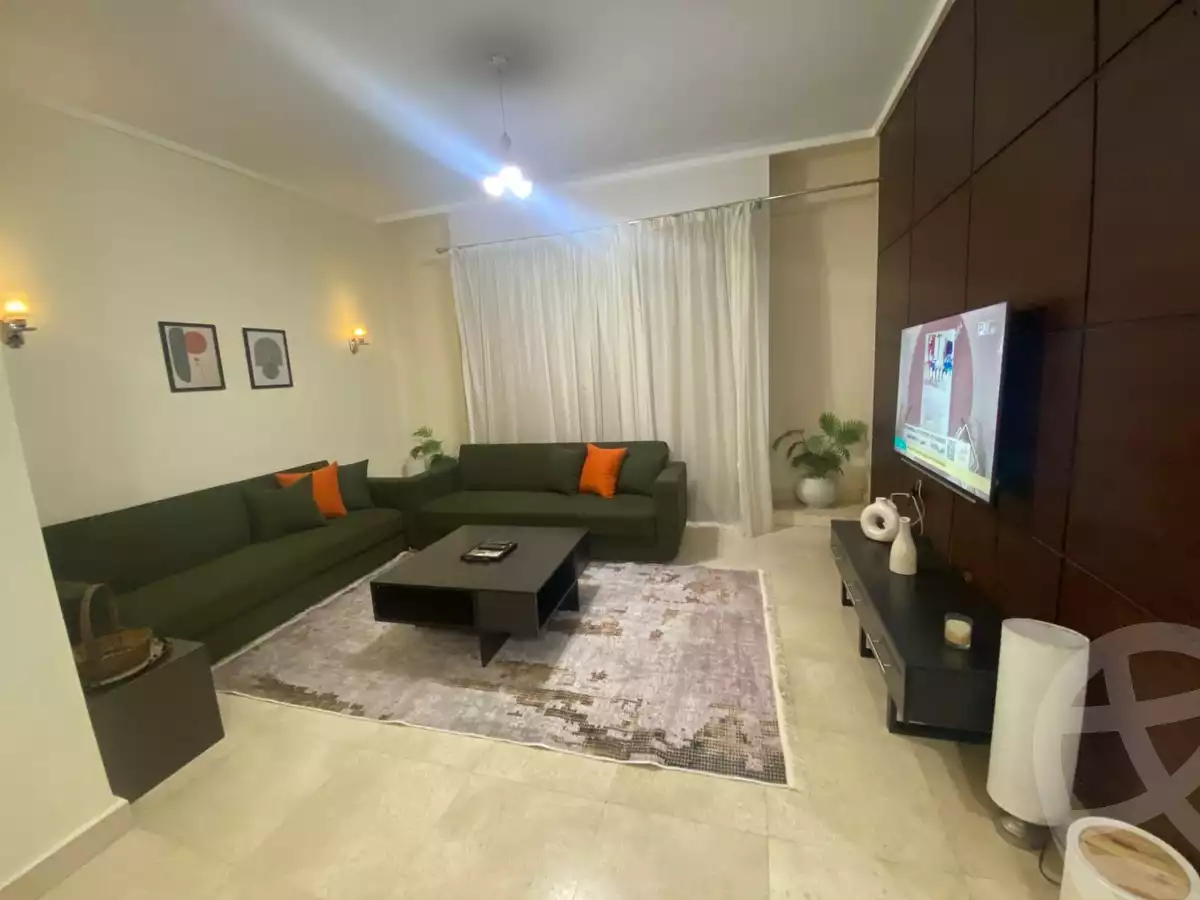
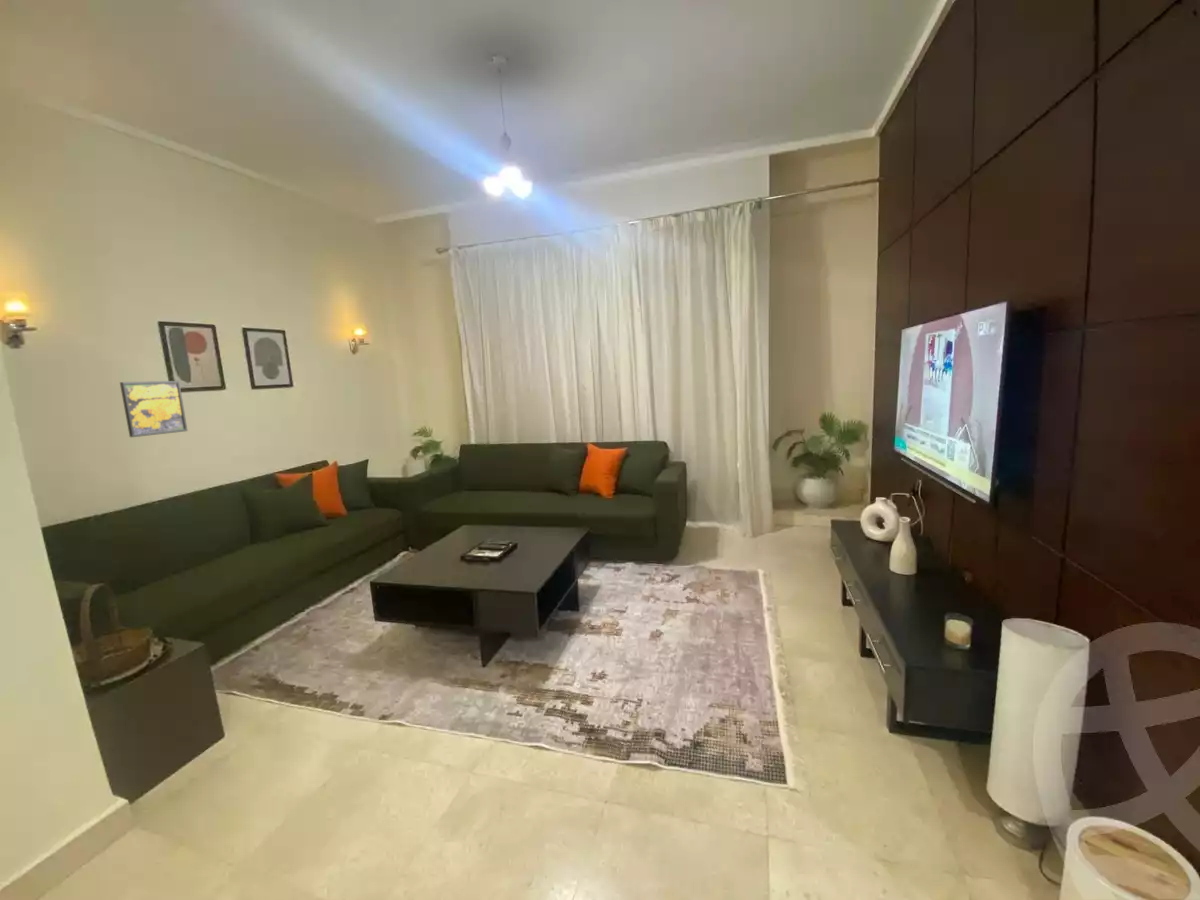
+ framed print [119,380,189,438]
